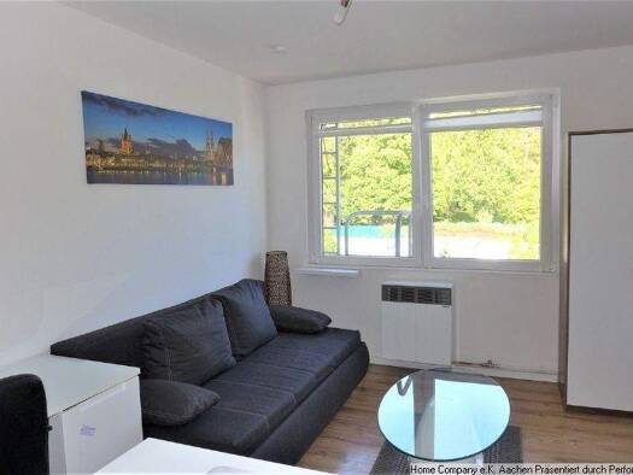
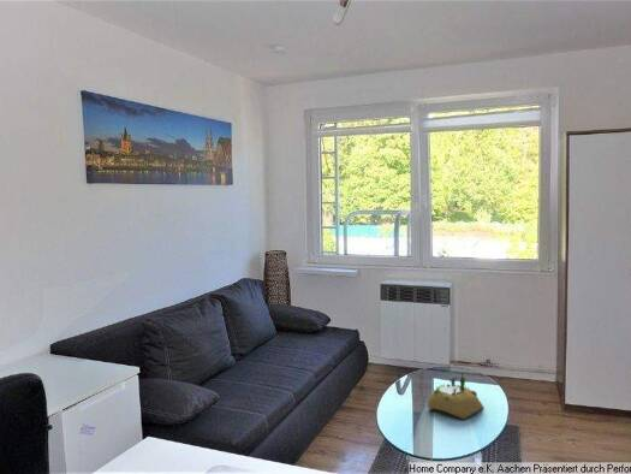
+ succulent planter [427,372,484,421]
